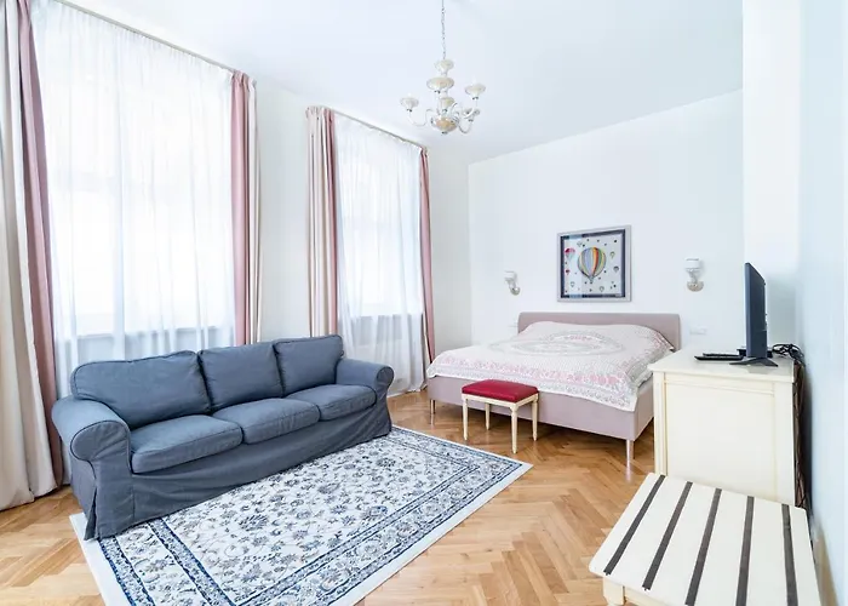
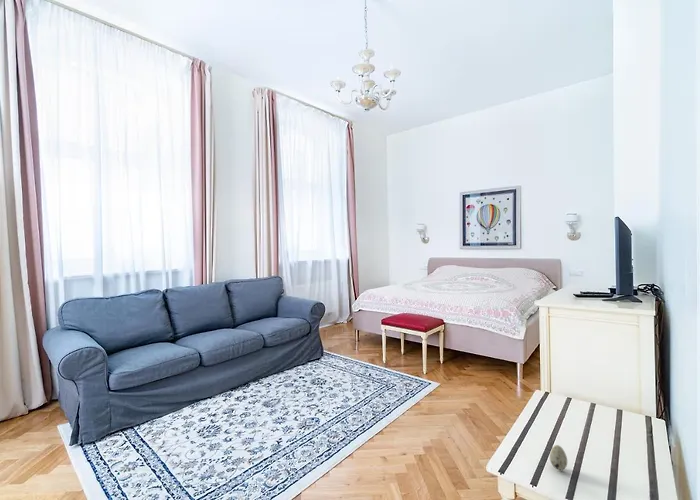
+ speckled egg [549,444,568,471]
